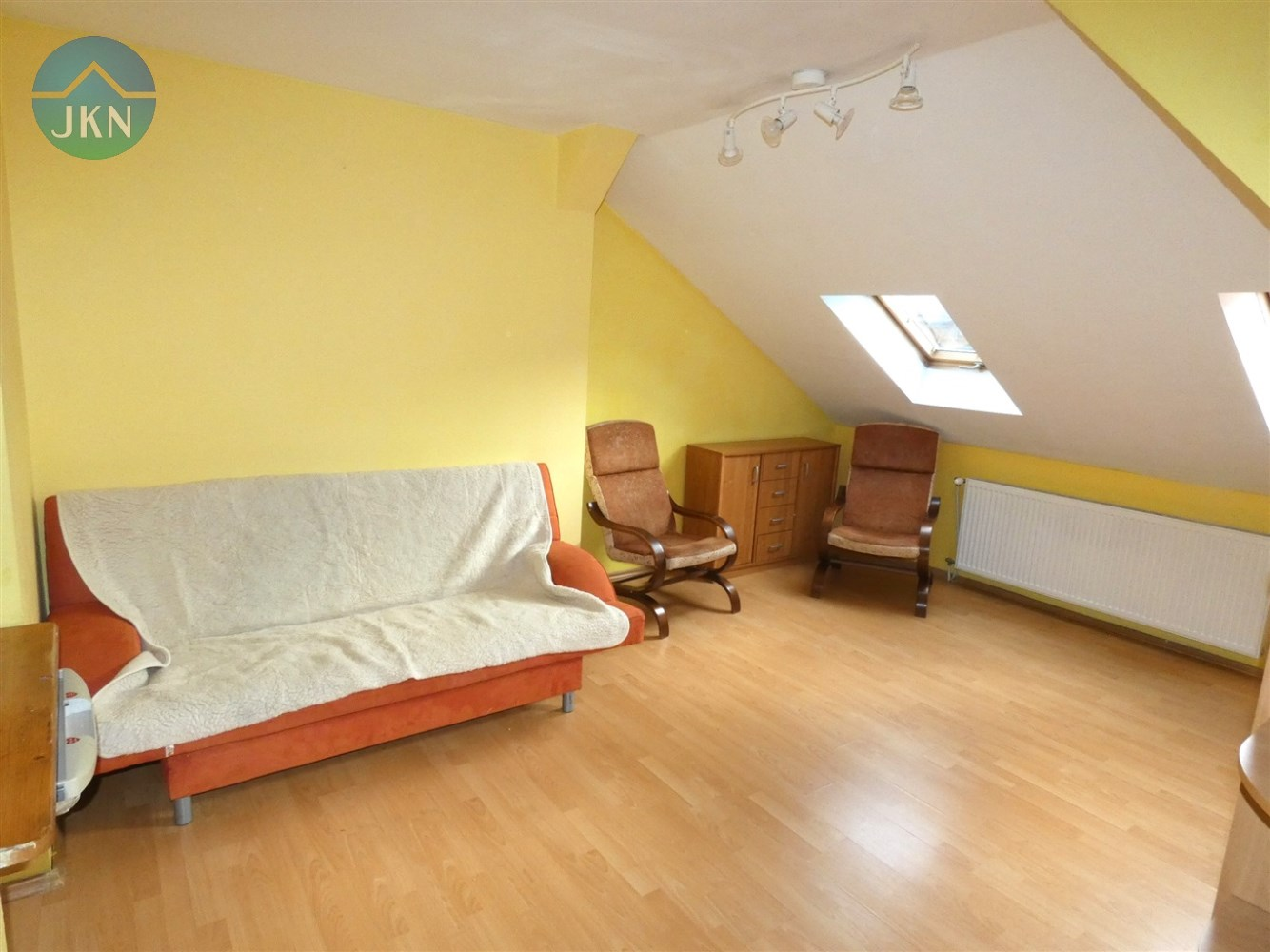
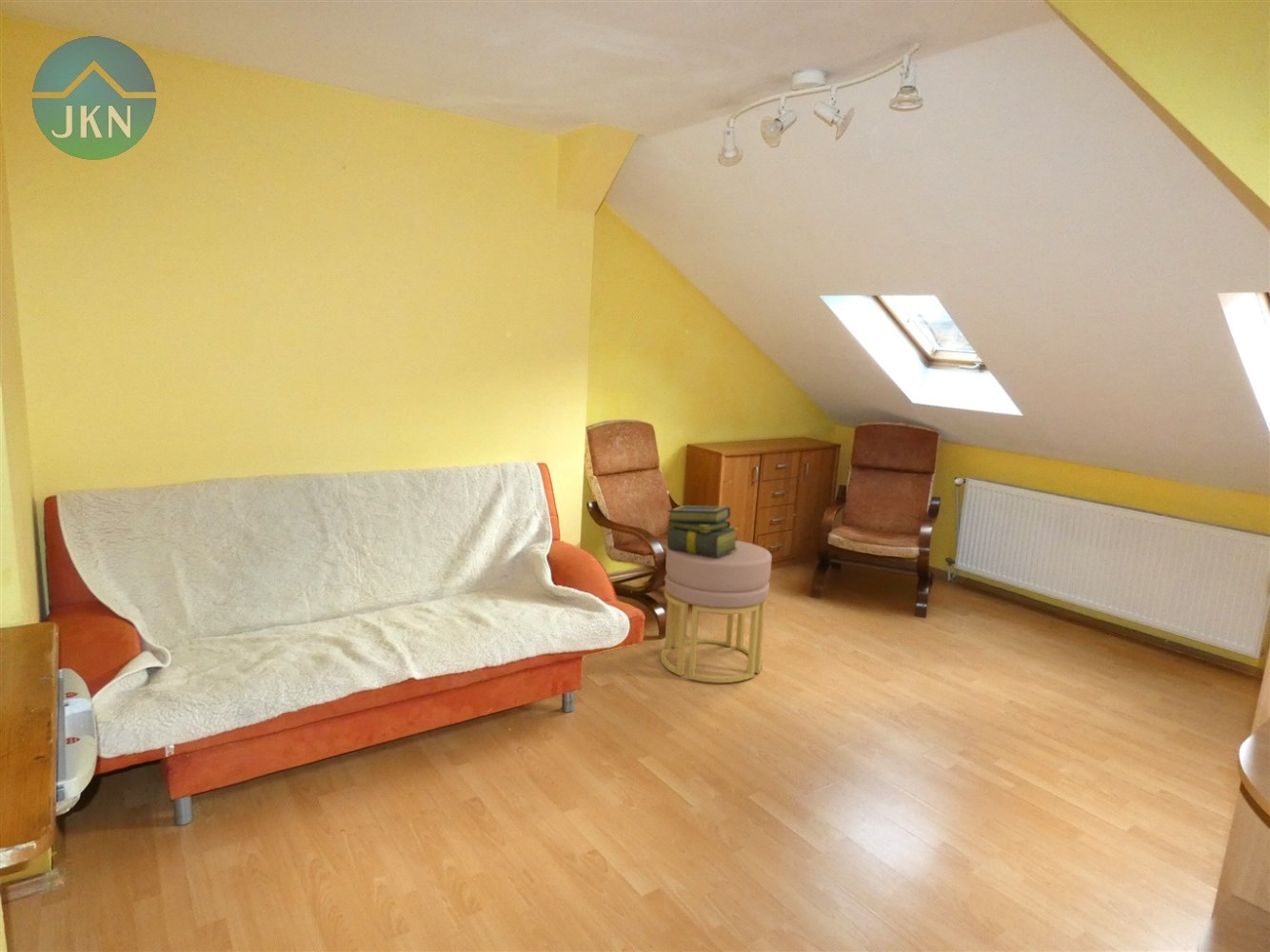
+ stack of books [666,505,740,557]
+ ottoman [660,540,773,684]
